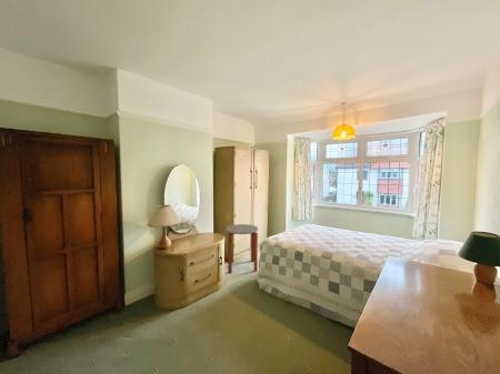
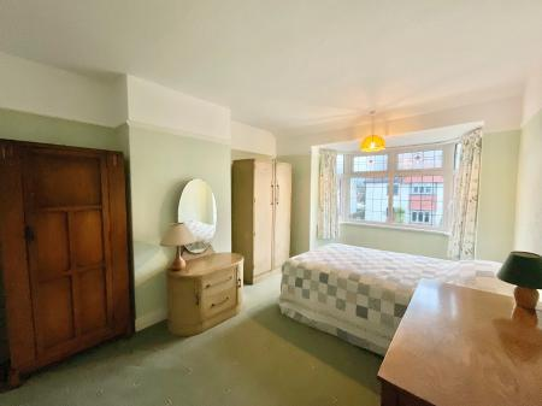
- side table [224,223,259,274]
